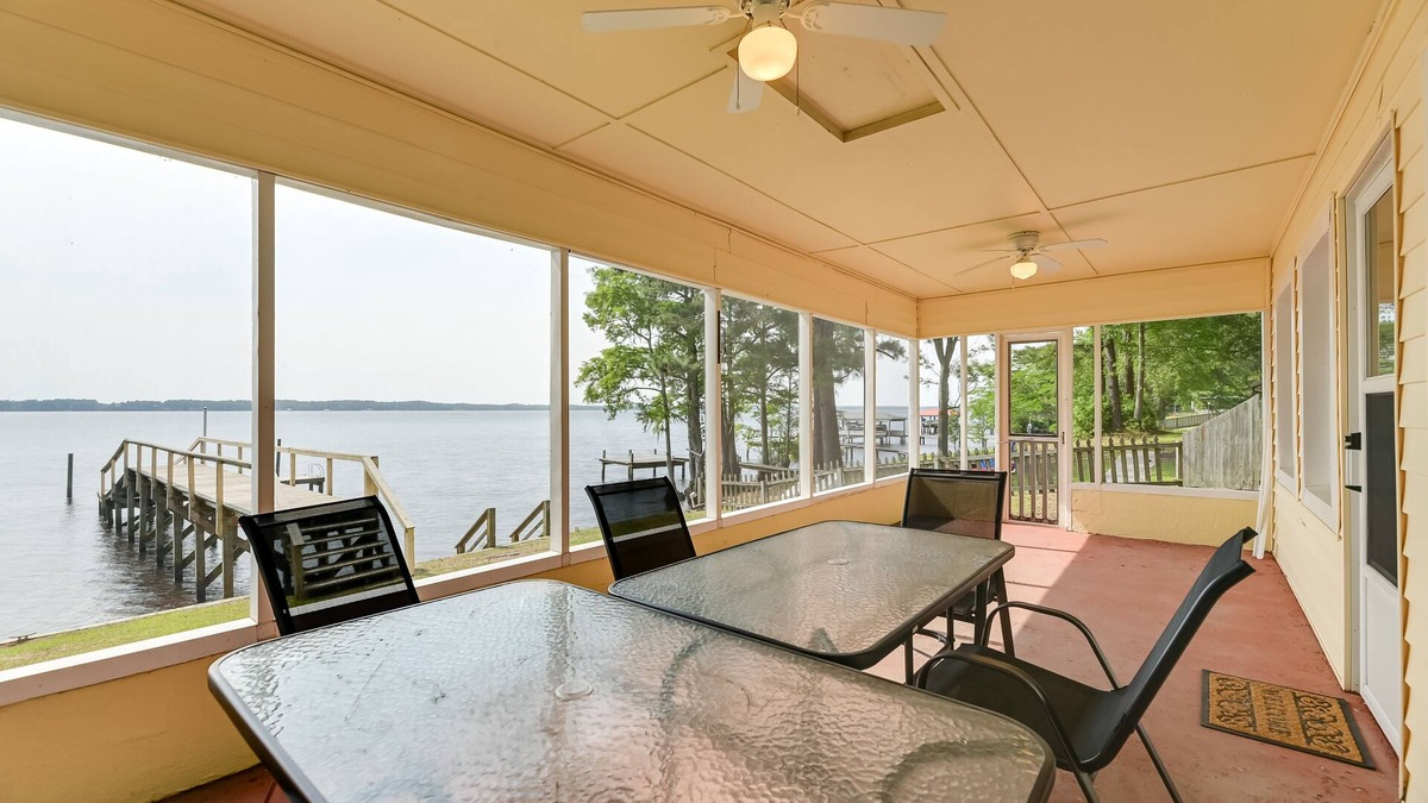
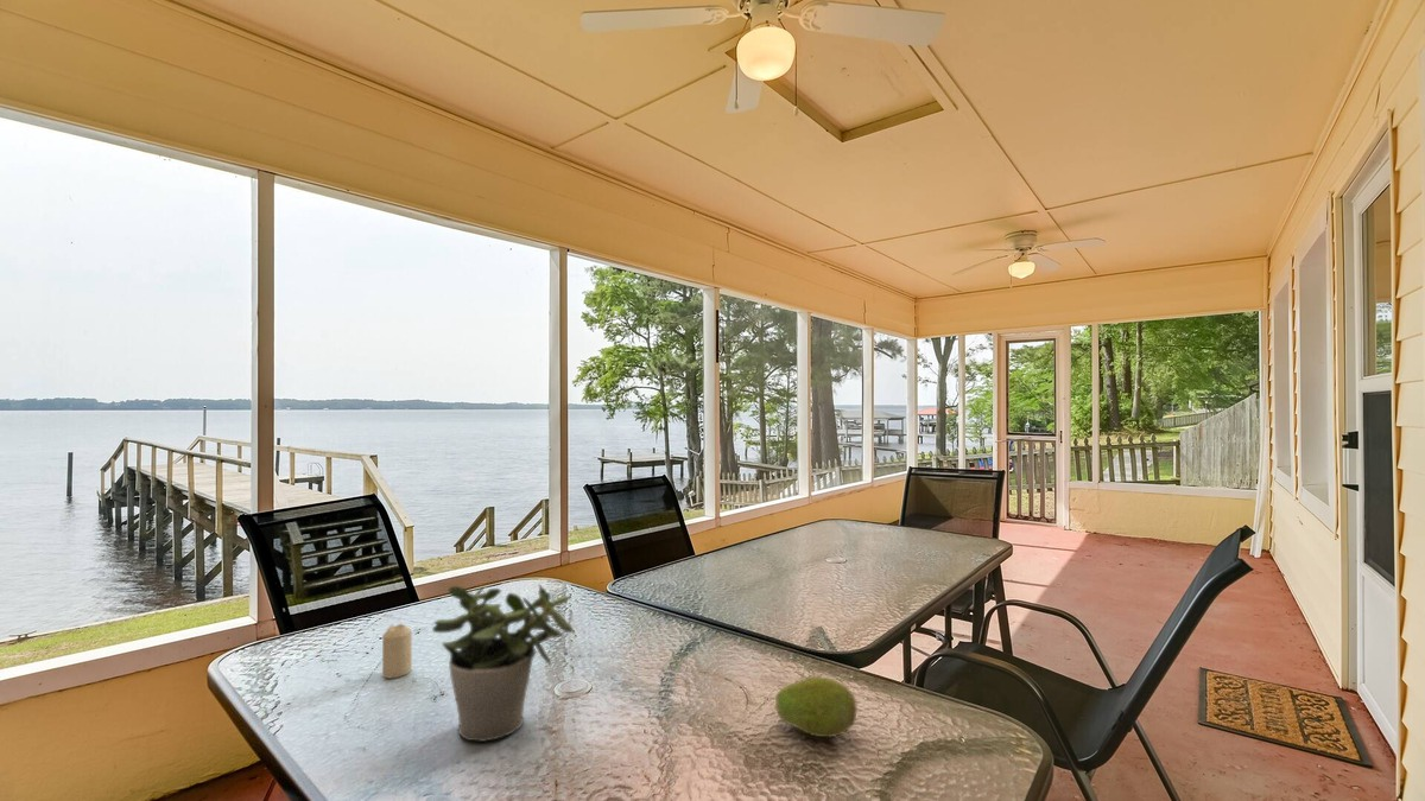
+ candle [381,623,413,679]
+ fruit [773,675,859,739]
+ potted plant [431,583,575,743]
